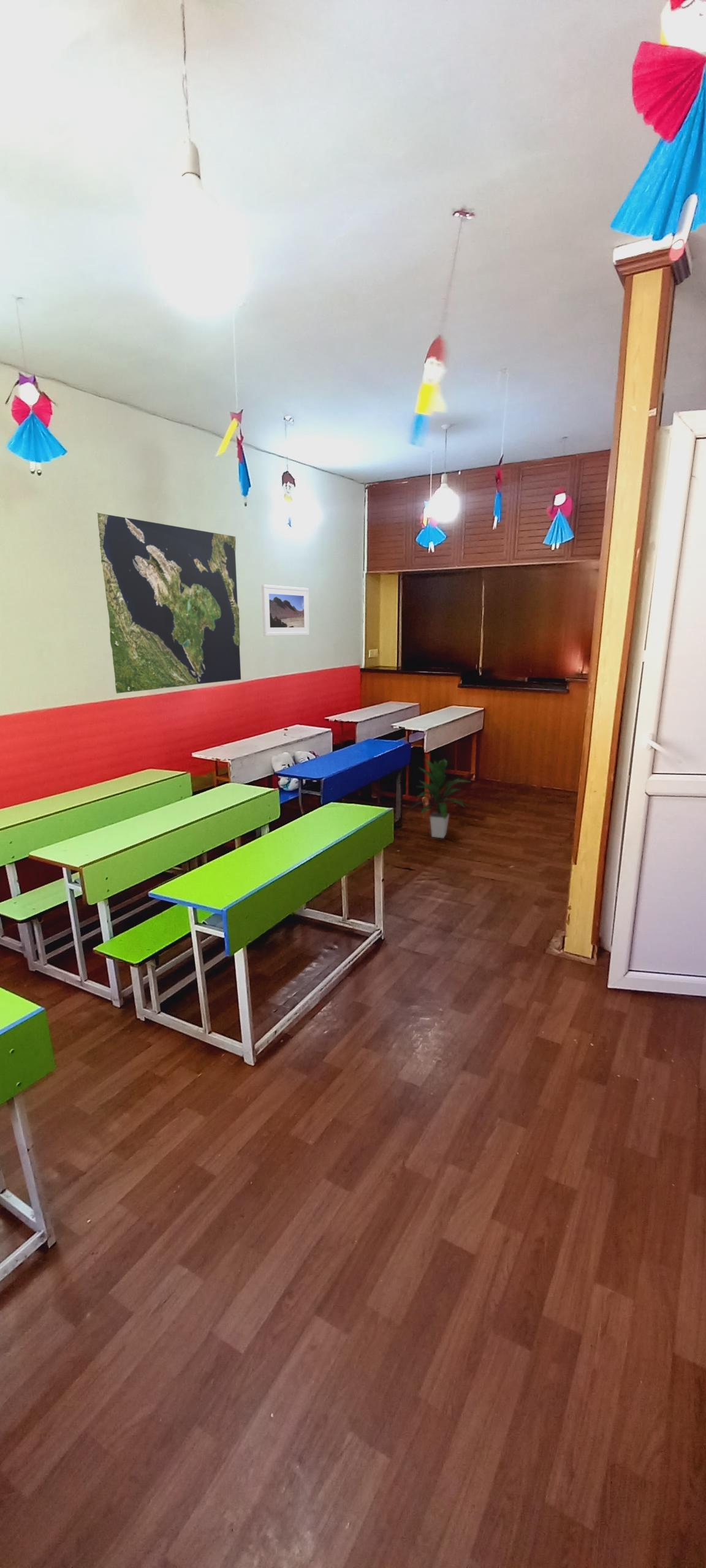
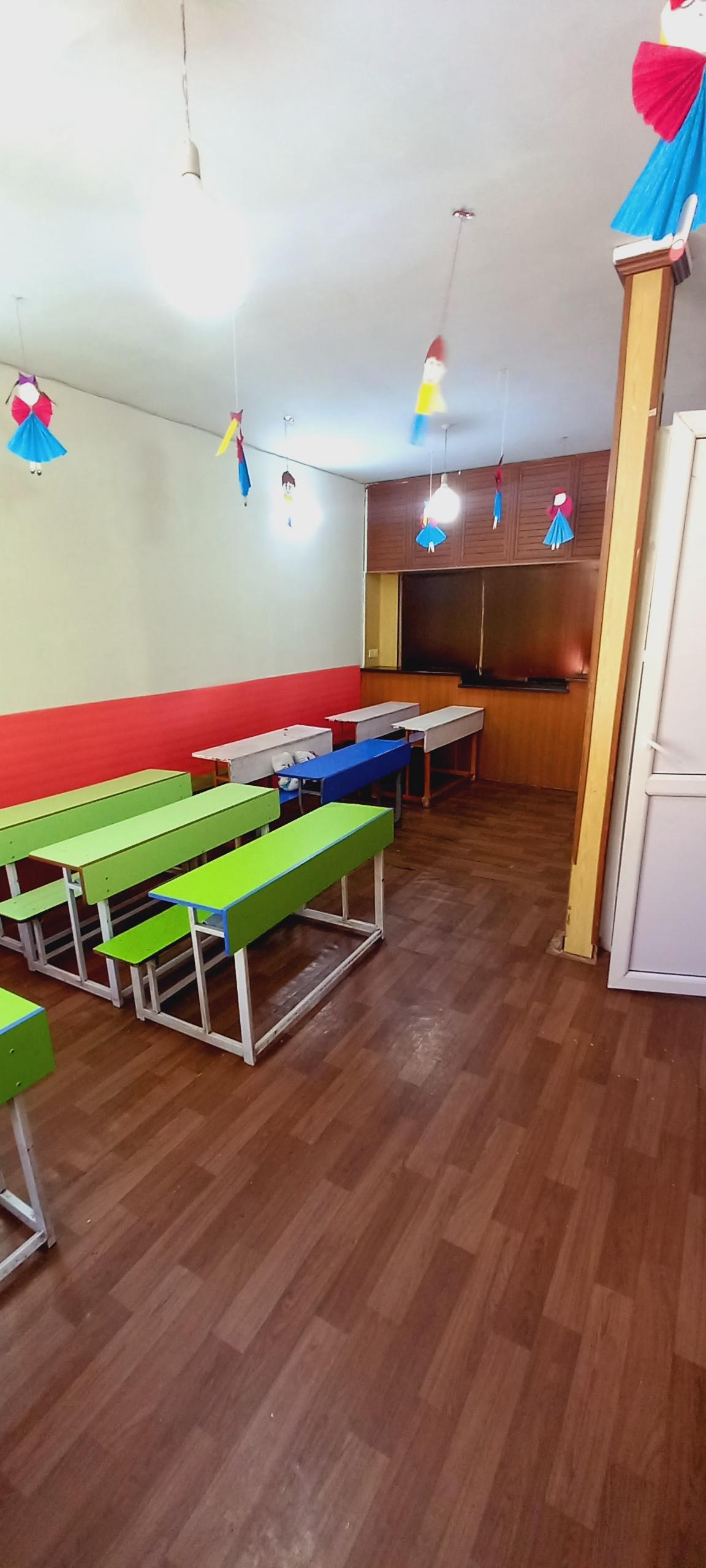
- indoor plant [406,758,470,839]
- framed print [261,584,310,637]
- world map [96,512,241,694]
